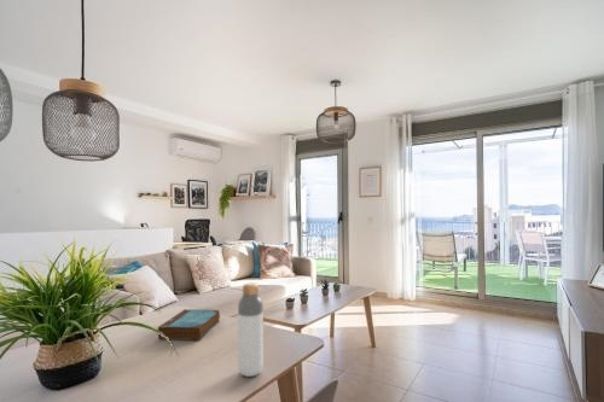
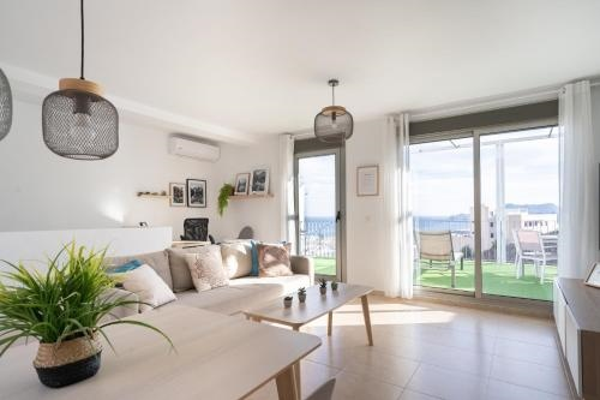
- bottle [237,282,265,378]
- book [157,308,221,342]
